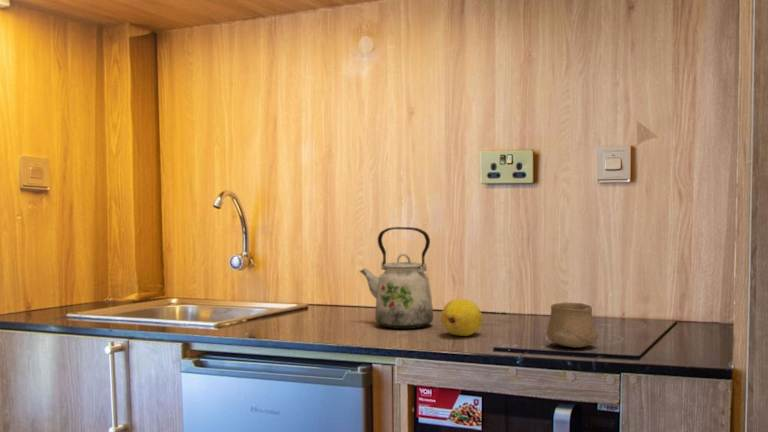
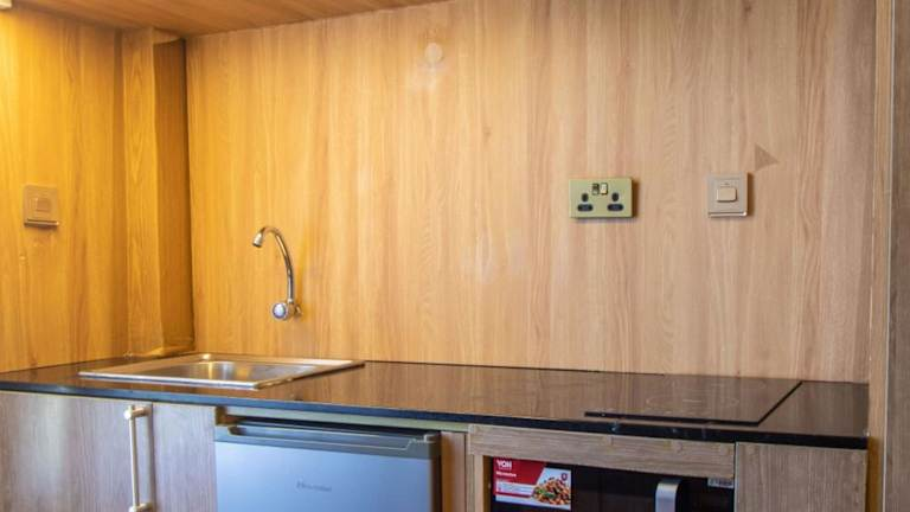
- cup [546,302,600,349]
- fruit [440,298,483,337]
- kettle [358,226,434,330]
